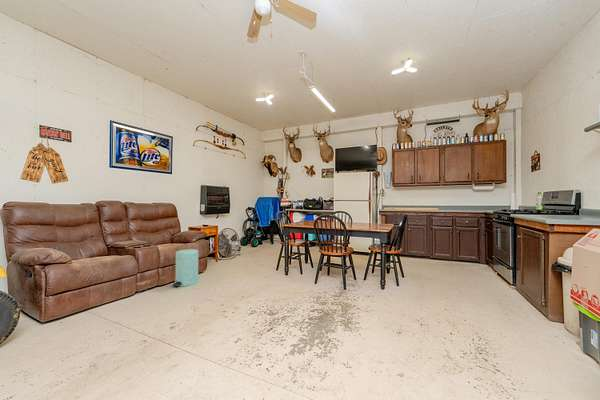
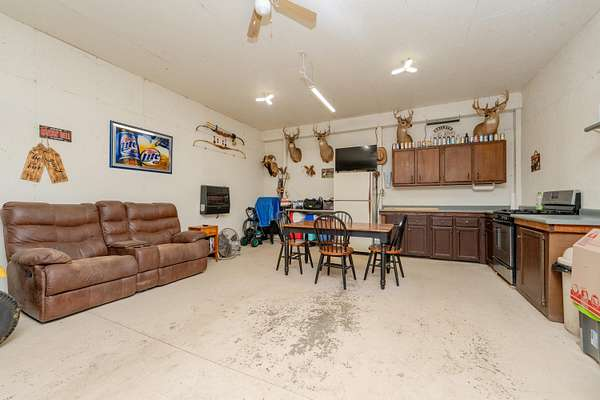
- trash can [172,248,199,287]
